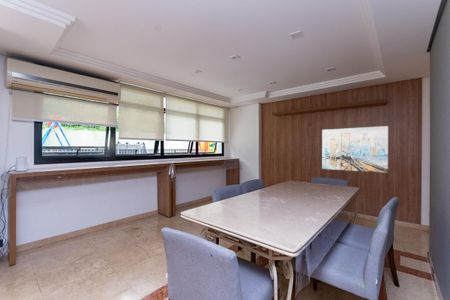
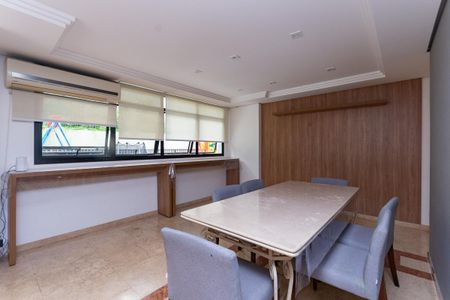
- wall art [321,125,389,174]
